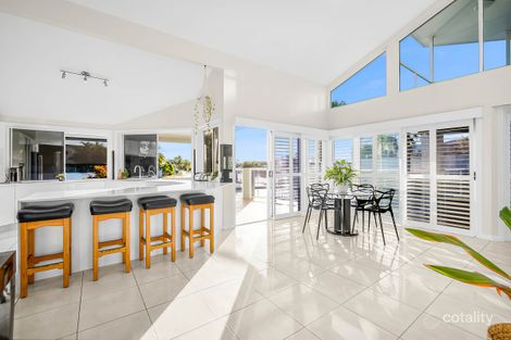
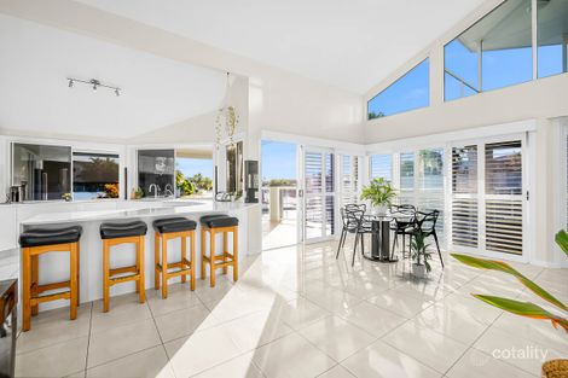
+ indoor plant [399,231,436,279]
